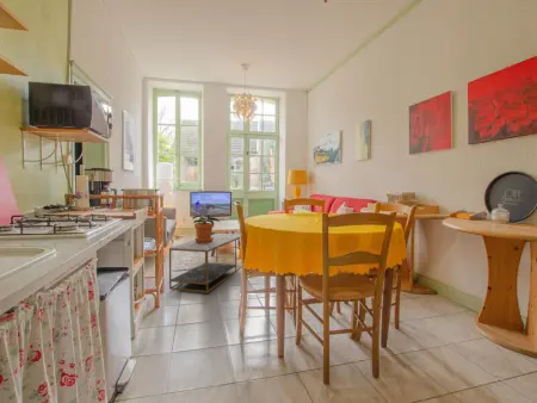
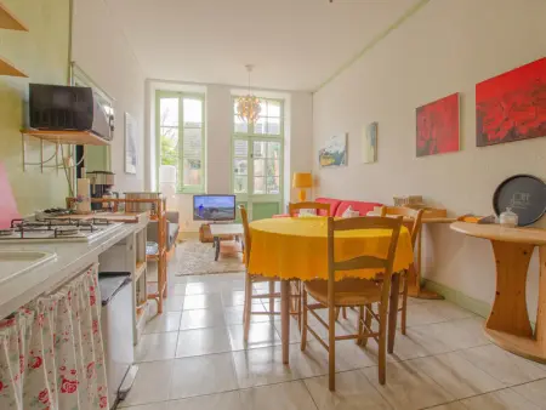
- potted plant [191,213,221,243]
- coffee table [168,232,242,293]
